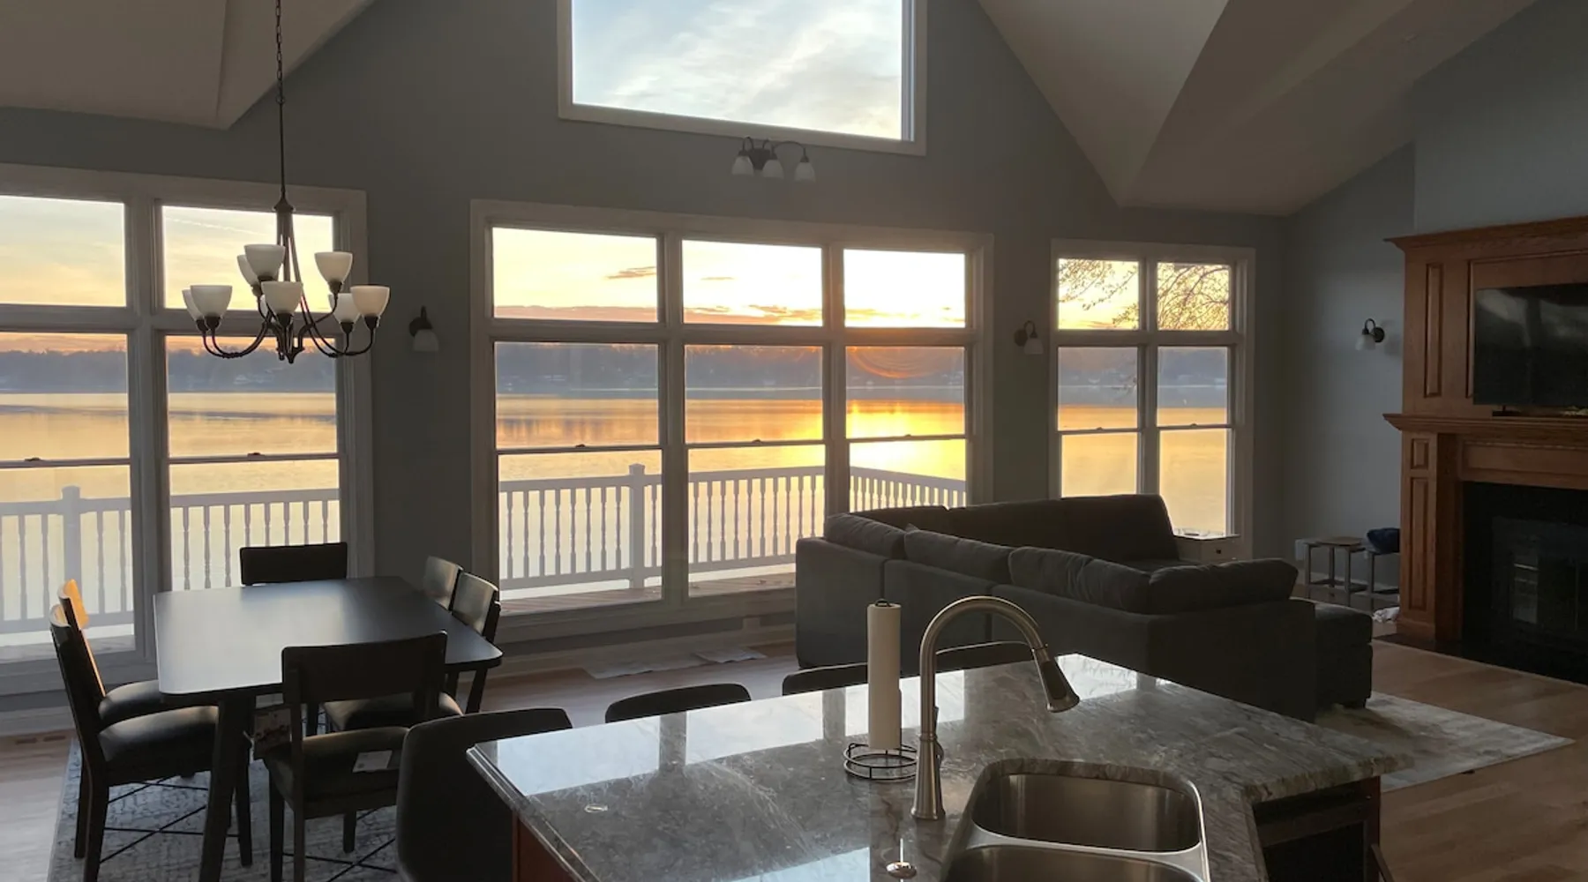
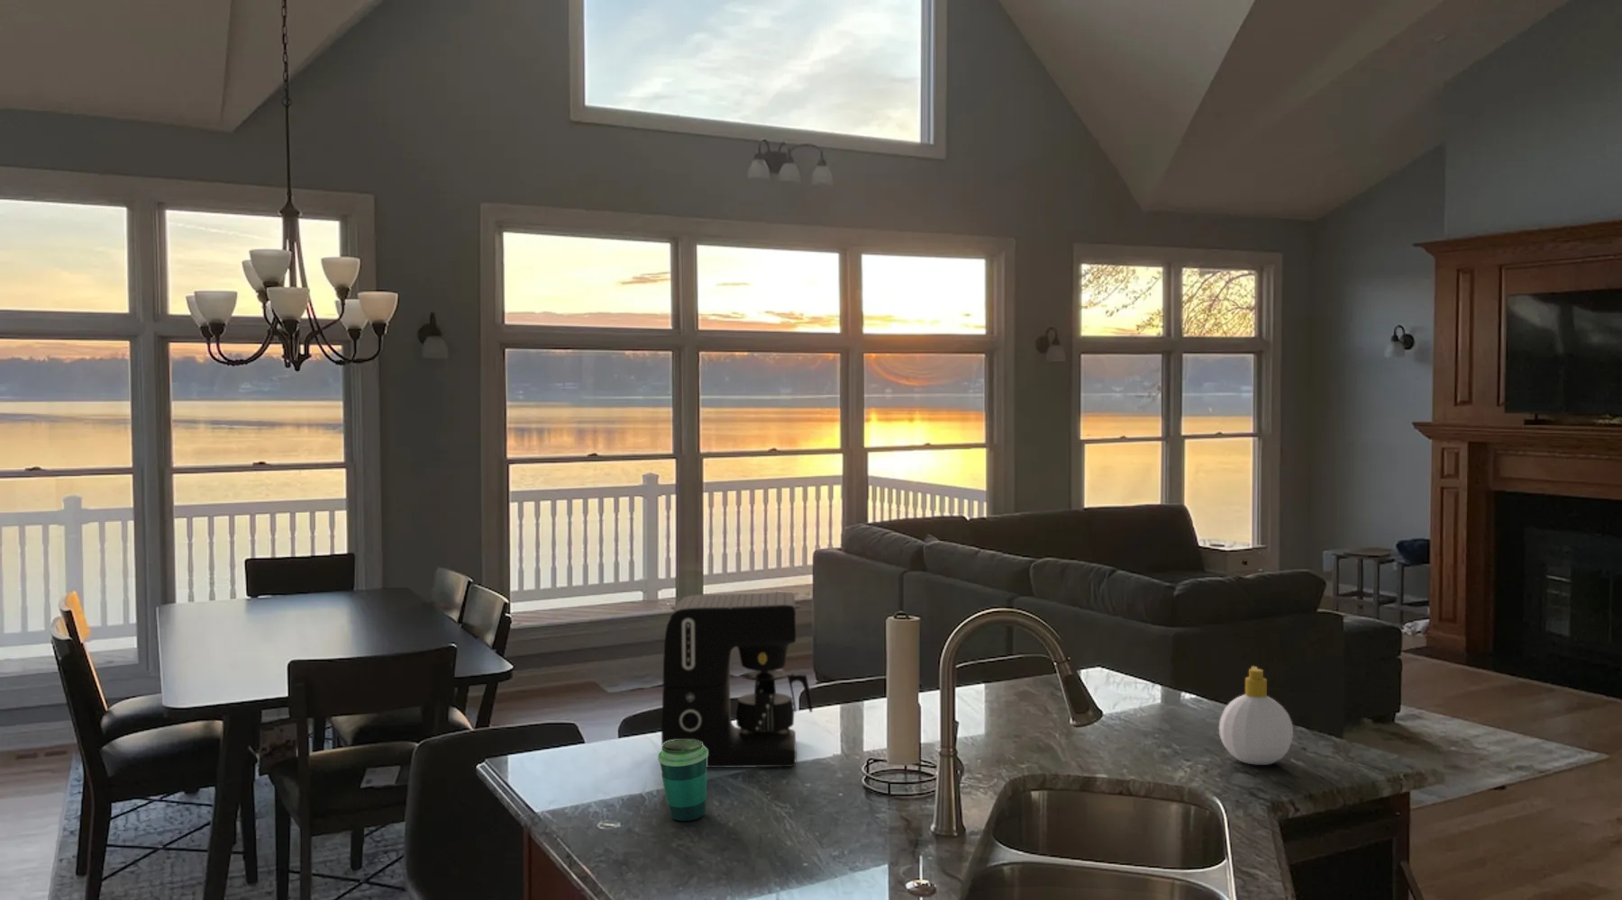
+ coffee maker [660,591,813,768]
+ soap bottle [1218,665,1294,766]
+ cup [657,739,708,821]
